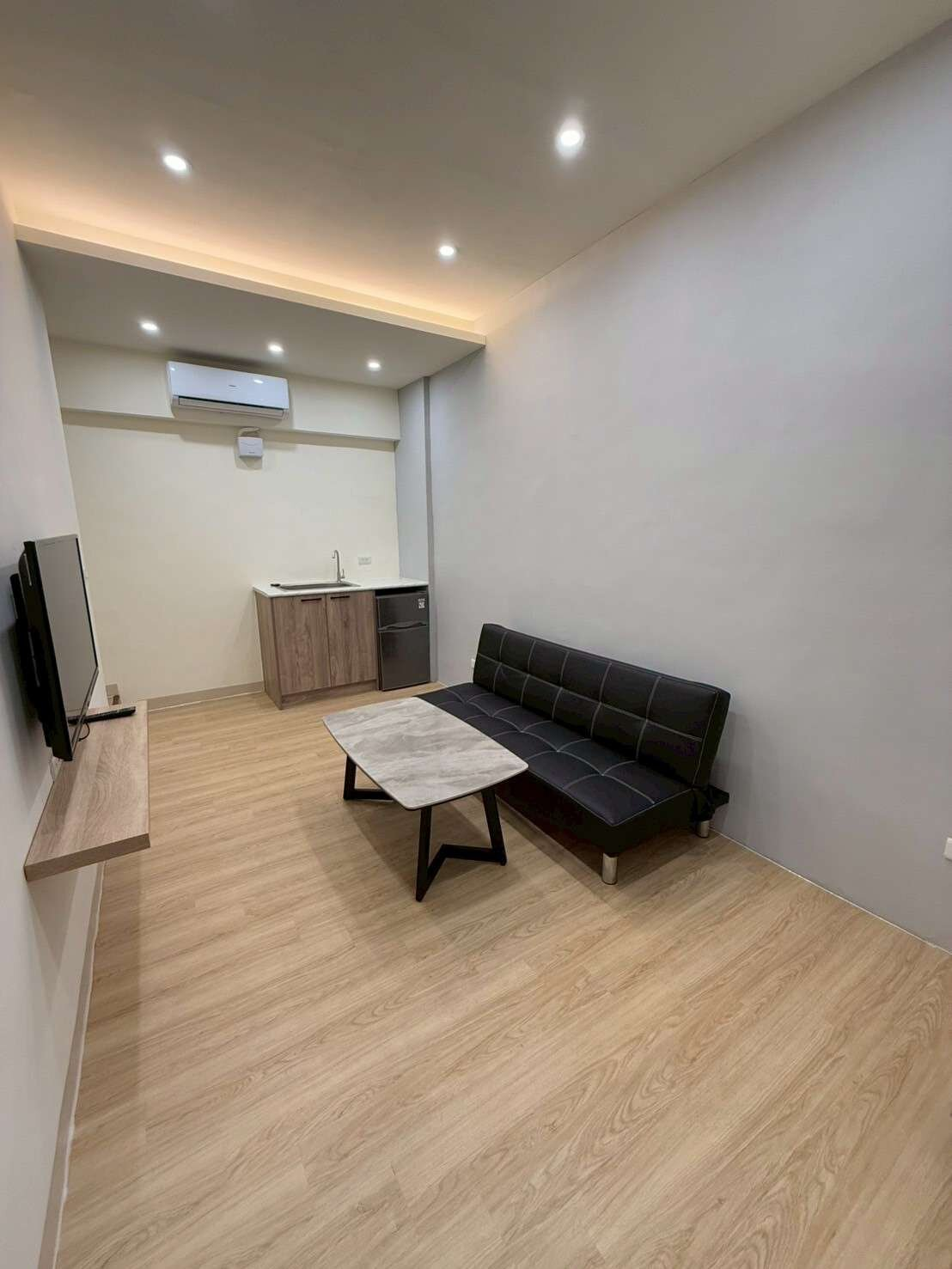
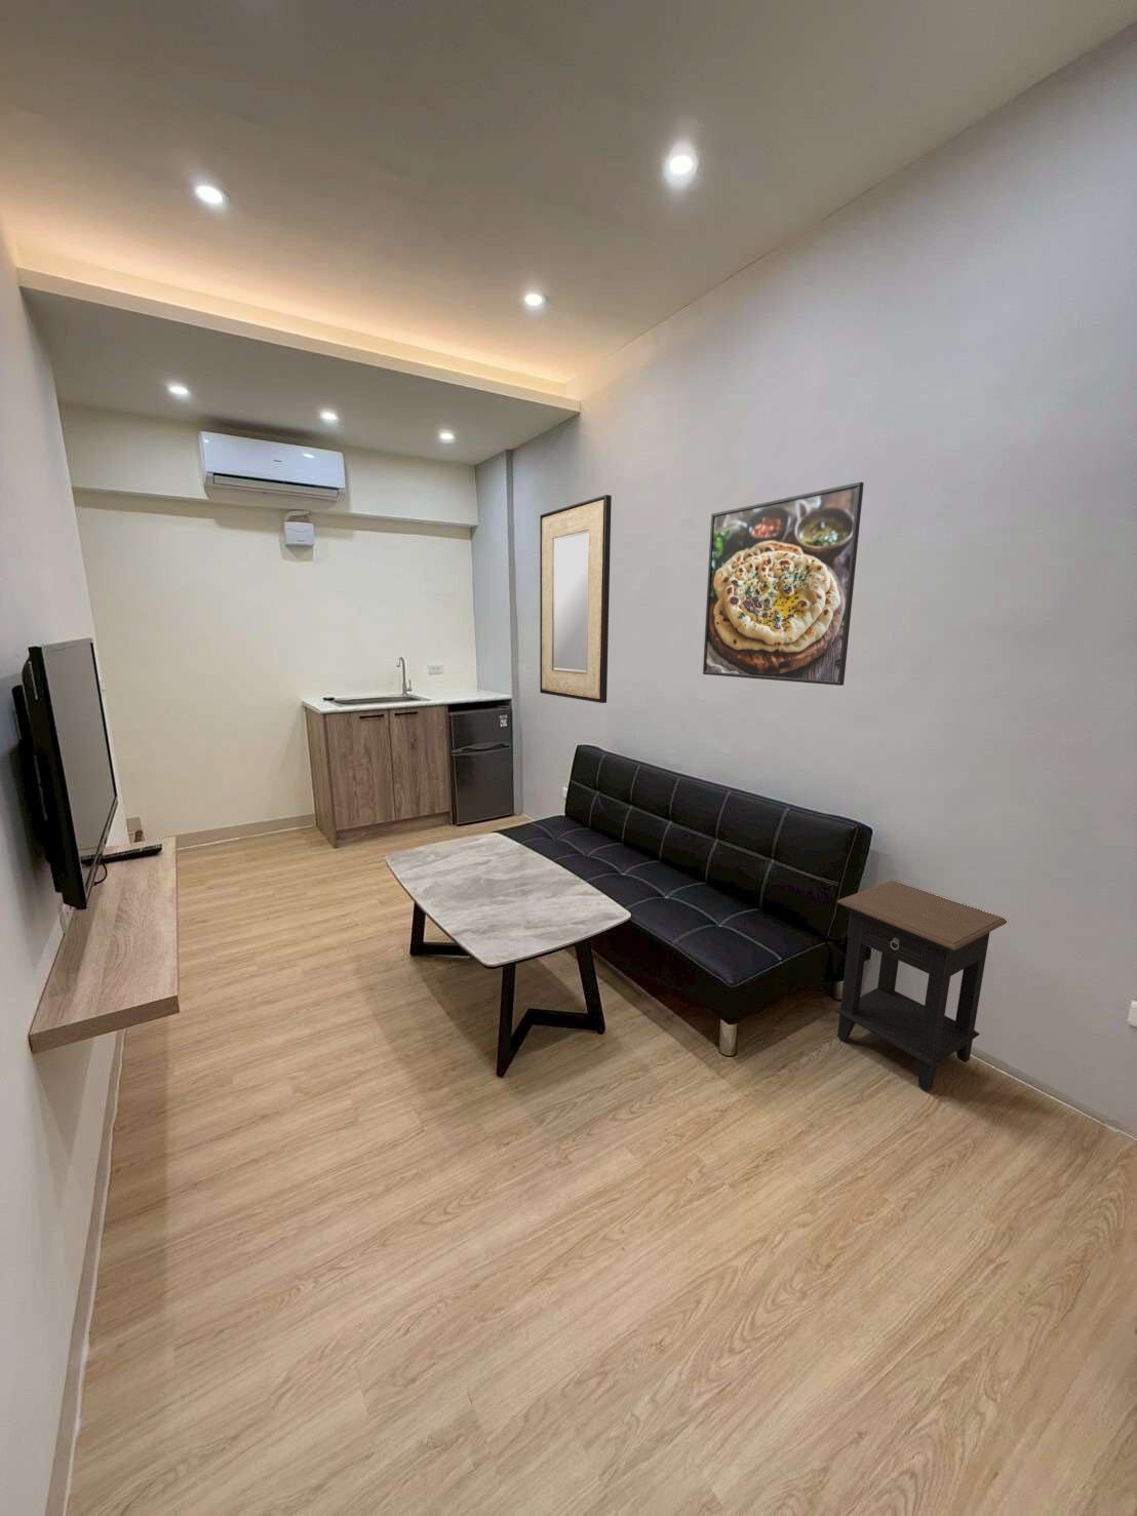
+ side table [835,879,1008,1092]
+ home mirror [539,493,613,704]
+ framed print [702,481,865,687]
